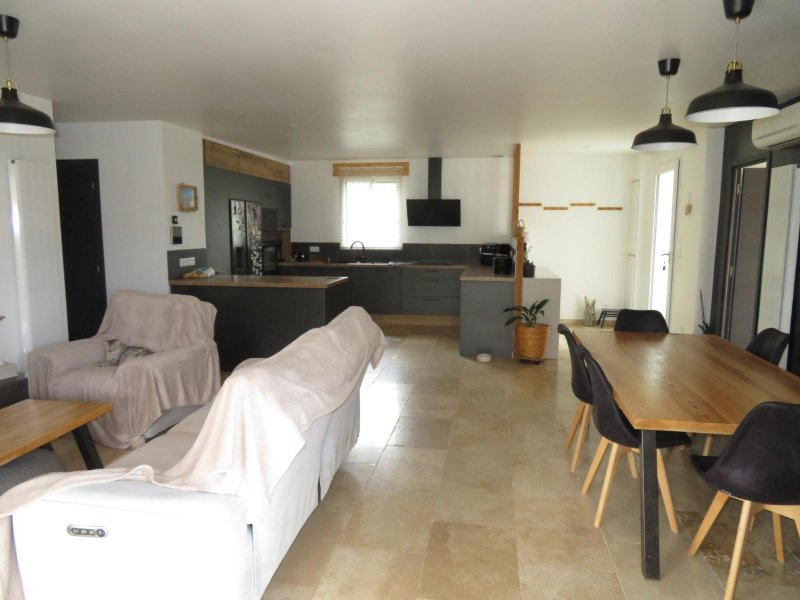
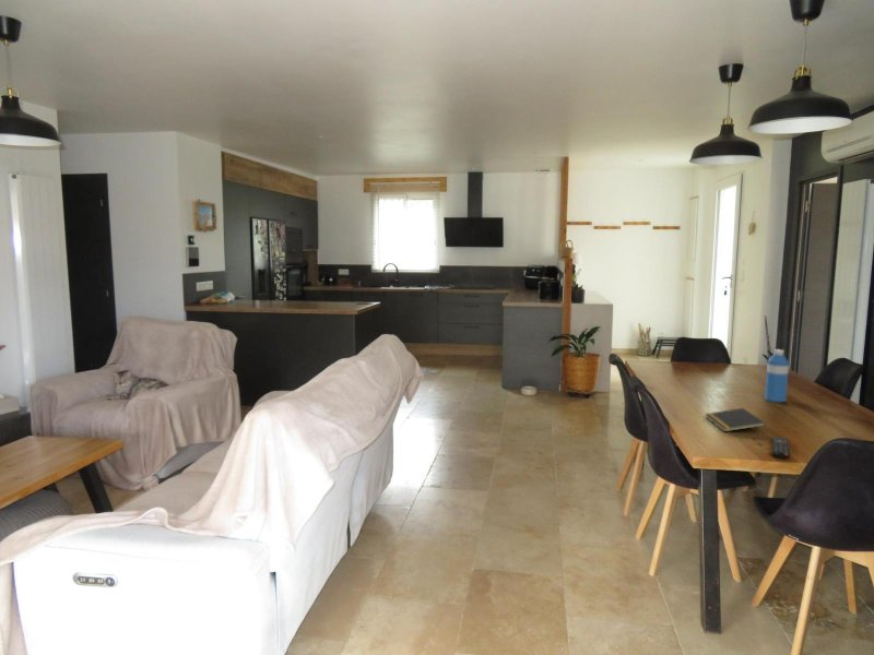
+ notepad [704,407,767,432]
+ remote control [771,436,791,460]
+ water bottle [764,348,790,403]
